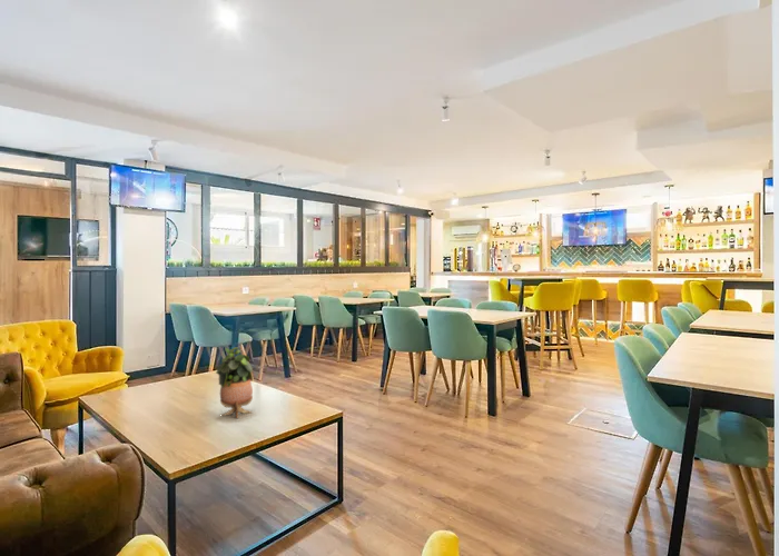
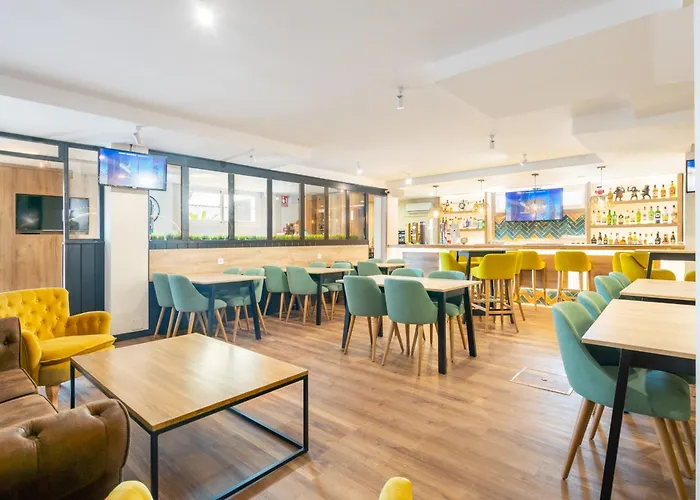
- potted plant [215,347,254,419]
